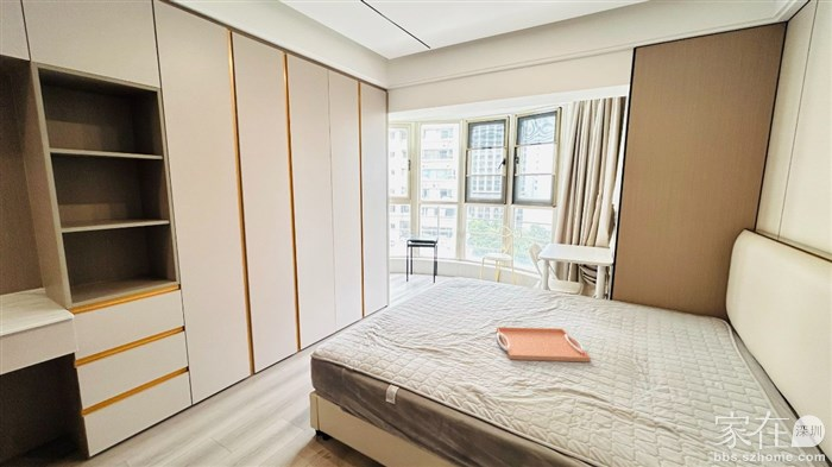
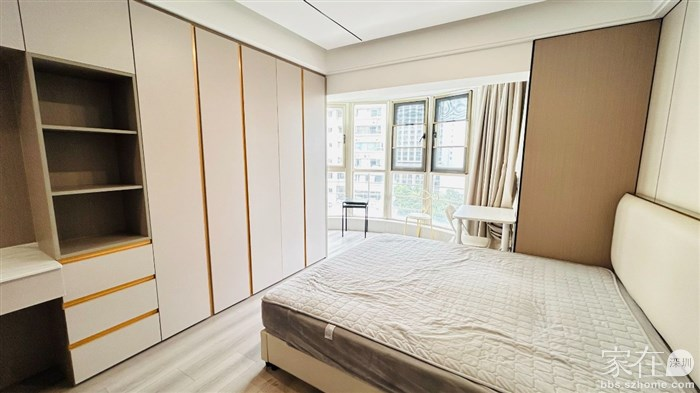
- serving tray [496,326,592,364]
